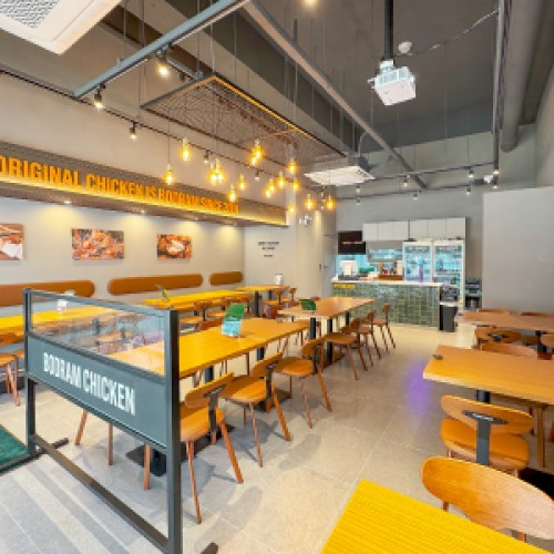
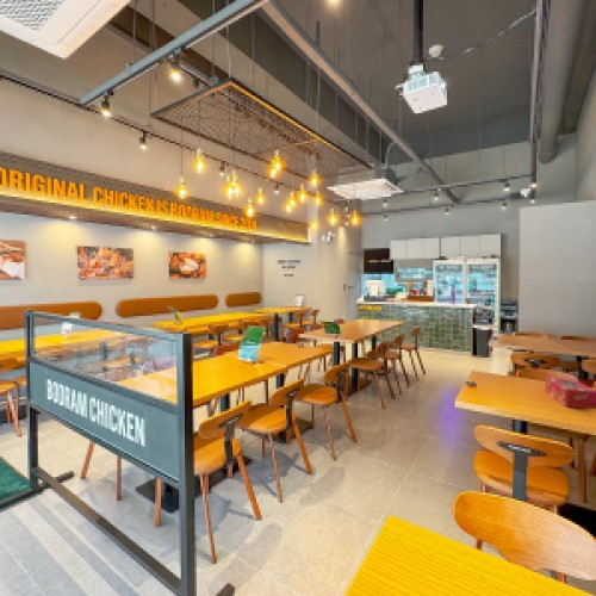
+ tissue box [544,375,596,410]
